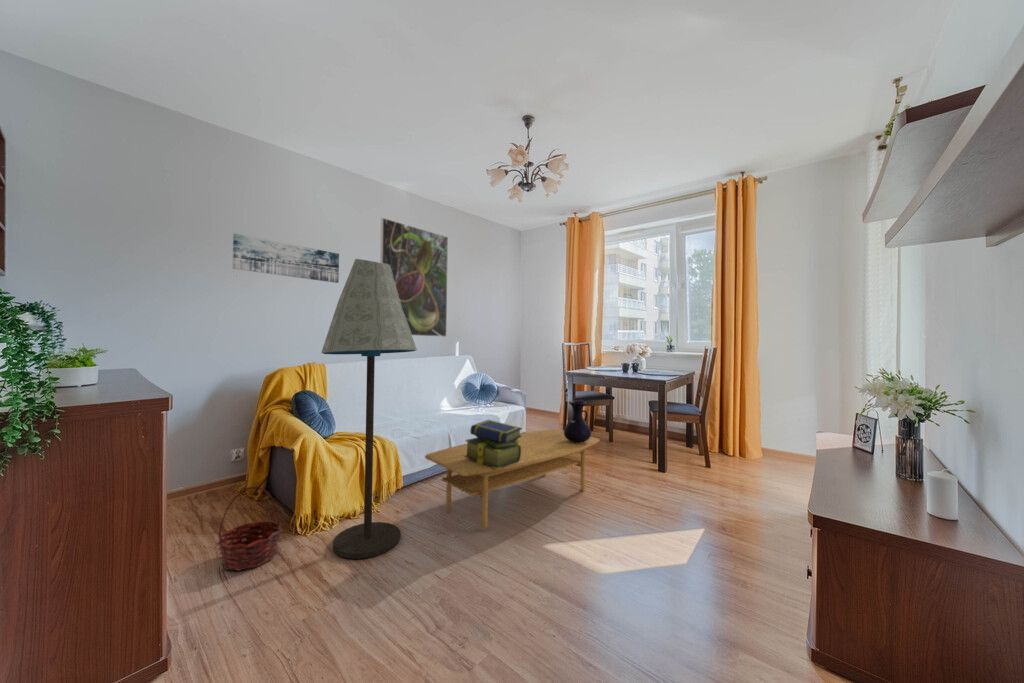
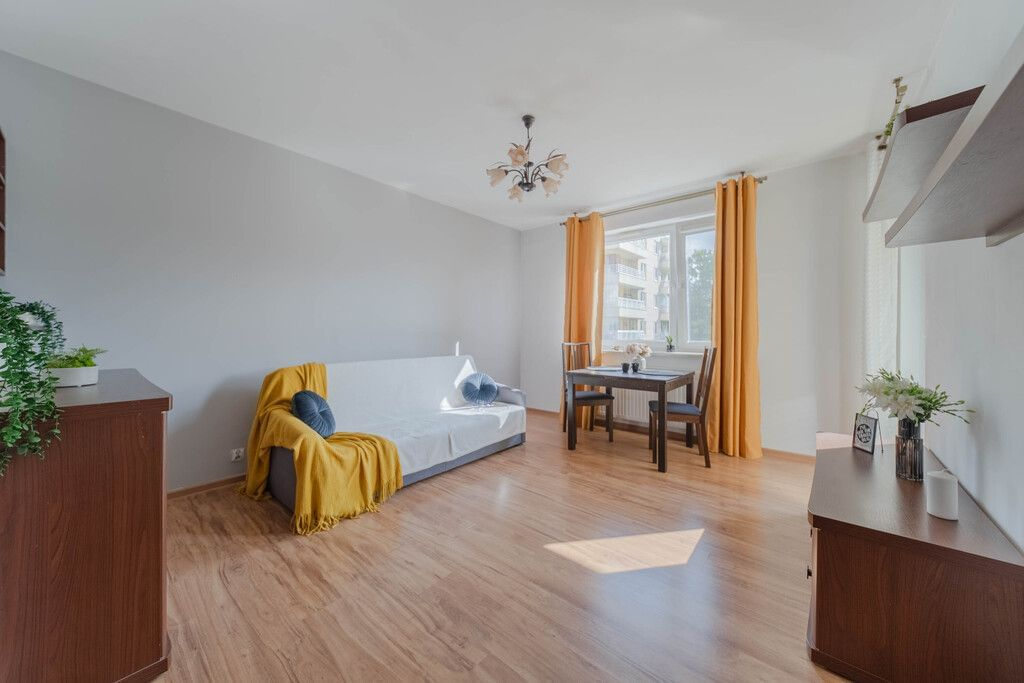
- coffee table [424,428,601,531]
- vase [563,400,592,443]
- wall art [231,232,340,284]
- basket [217,486,283,572]
- floor lamp [320,258,418,560]
- stack of books [464,419,523,469]
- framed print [379,217,449,338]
